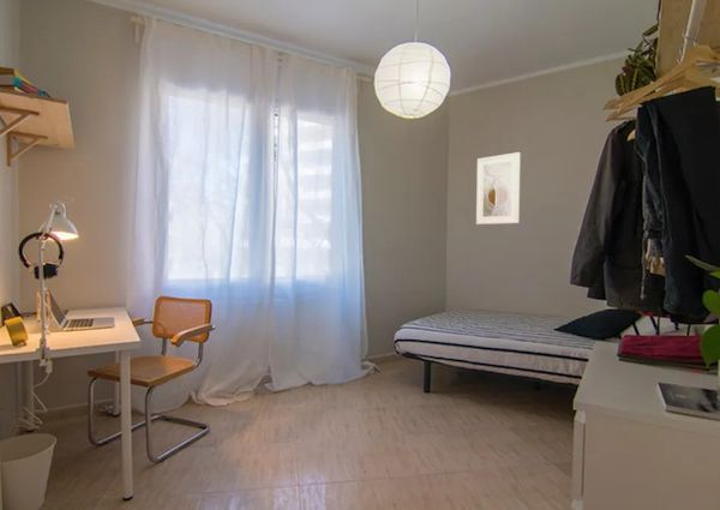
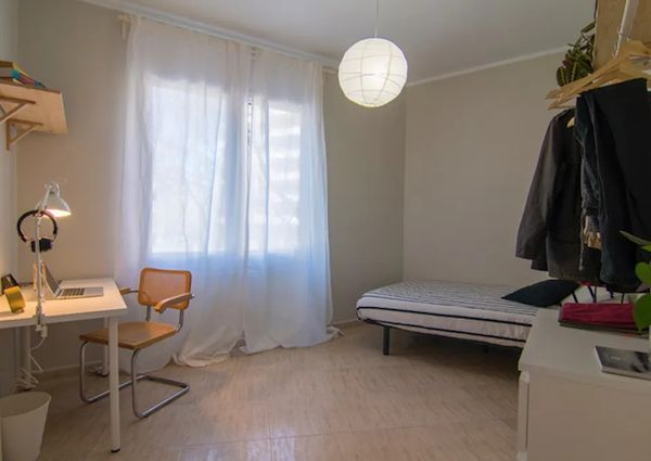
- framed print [475,151,522,226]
